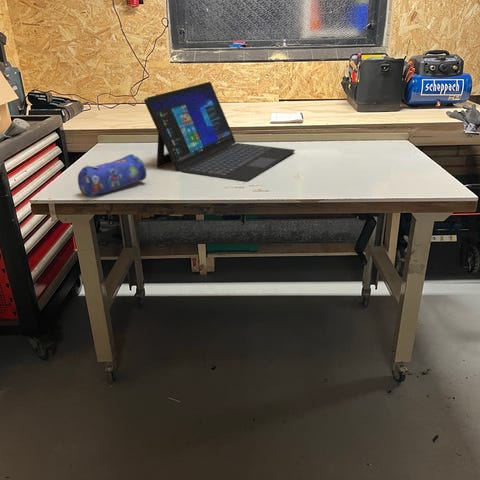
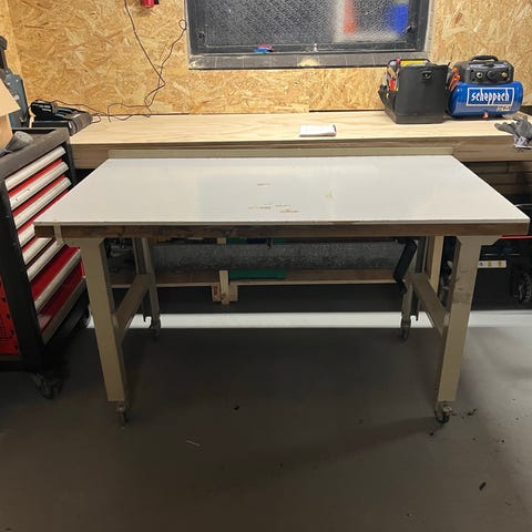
- laptop [143,81,296,183]
- pencil case [77,153,148,198]
